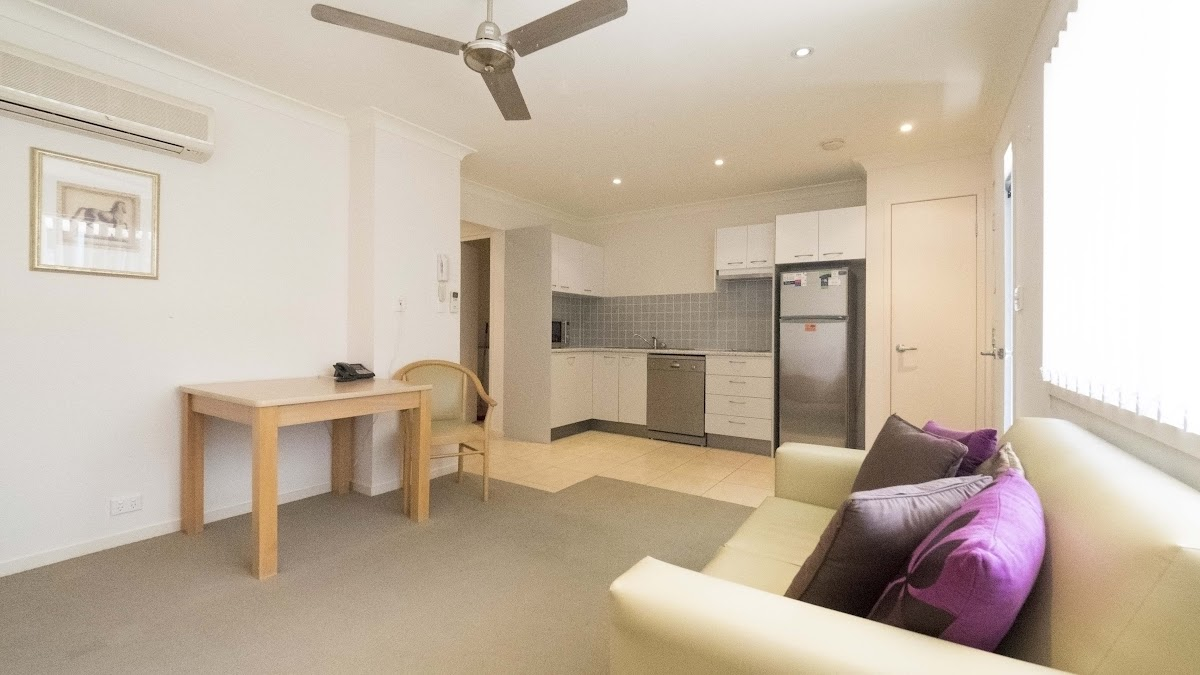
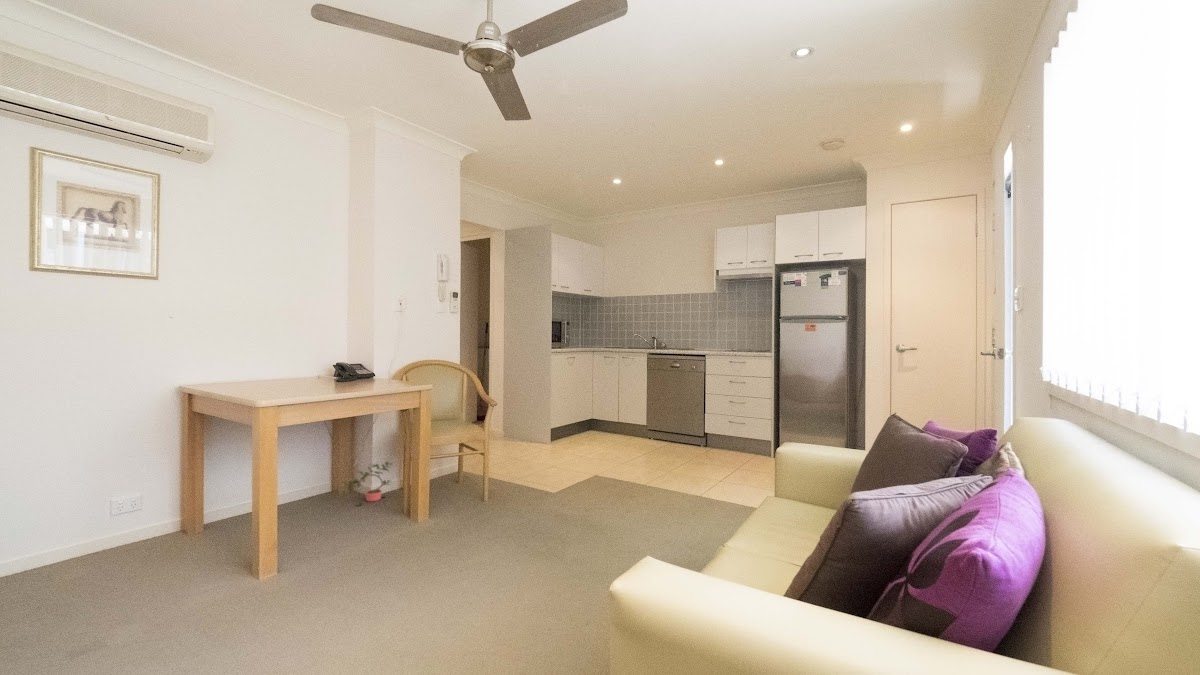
+ potted plant [341,460,394,507]
